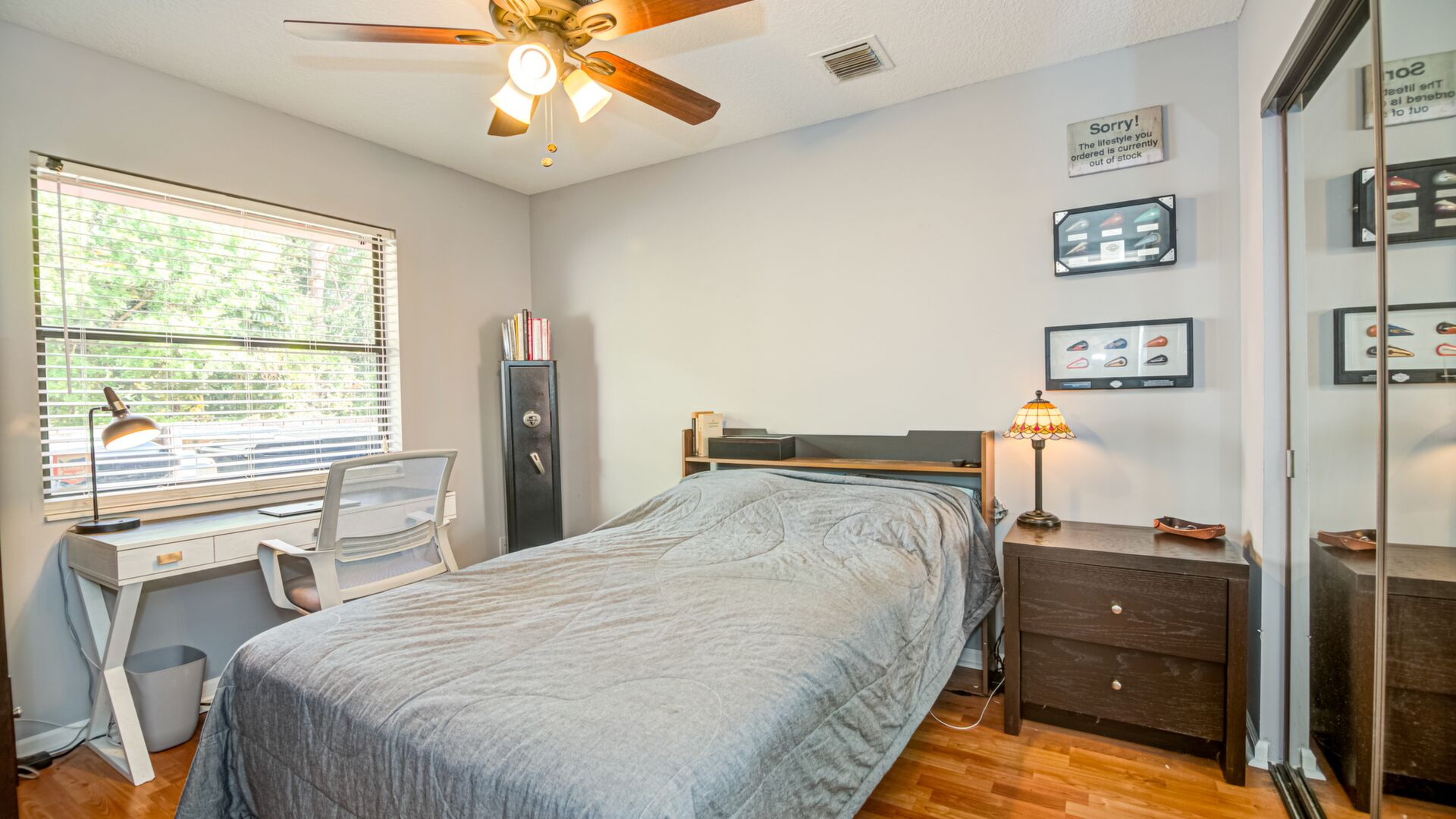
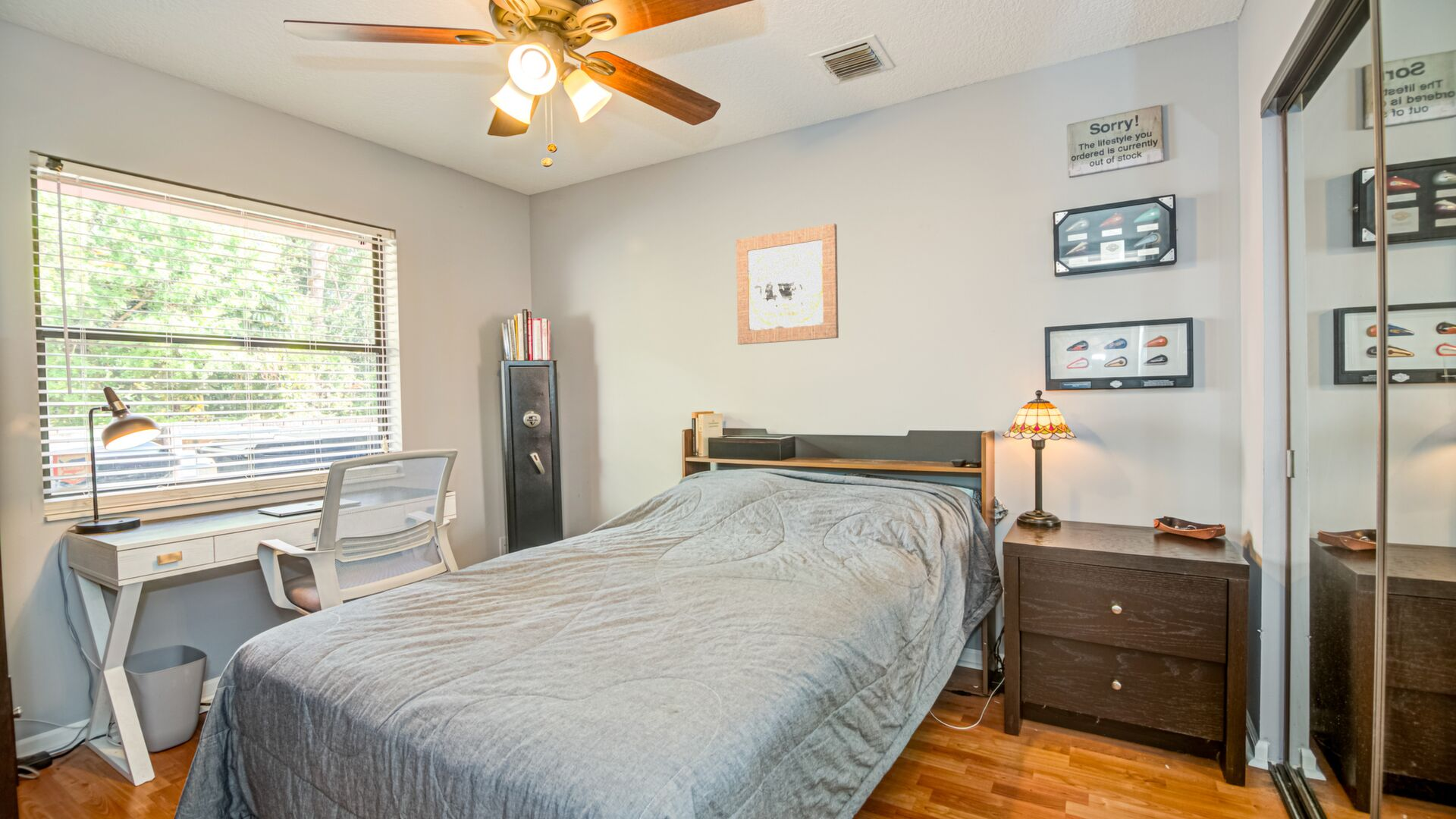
+ wall art [736,223,839,345]
